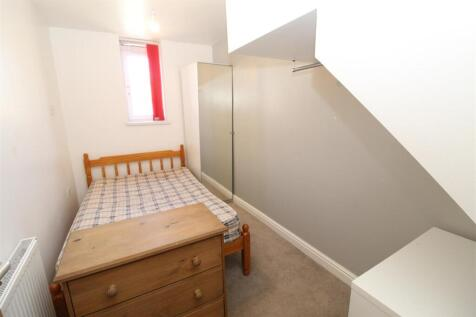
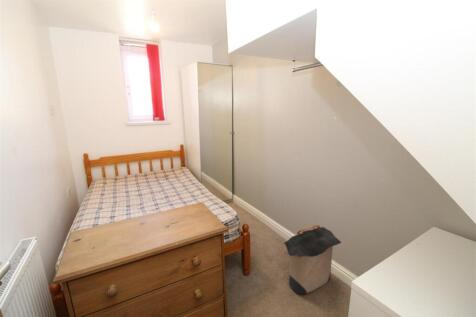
+ laundry hamper [283,224,342,295]
